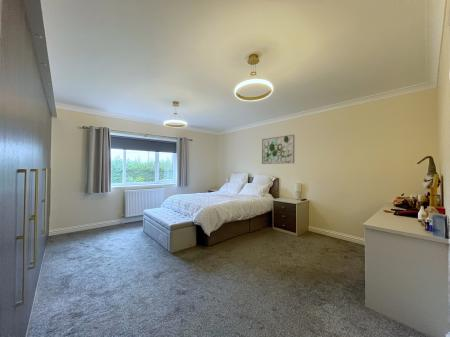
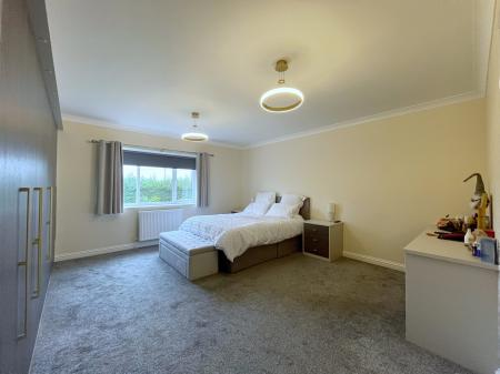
- wall art [261,134,296,165]
